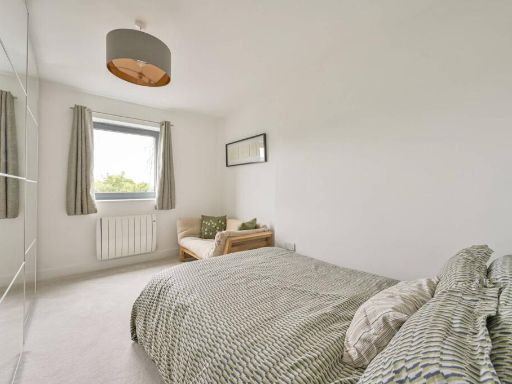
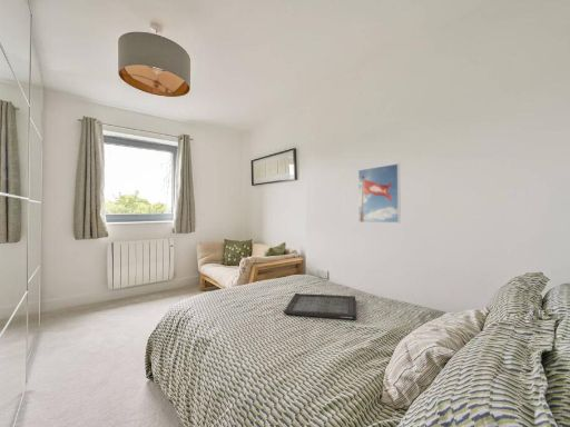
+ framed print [357,162,402,225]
+ serving tray [283,292,358,320]
